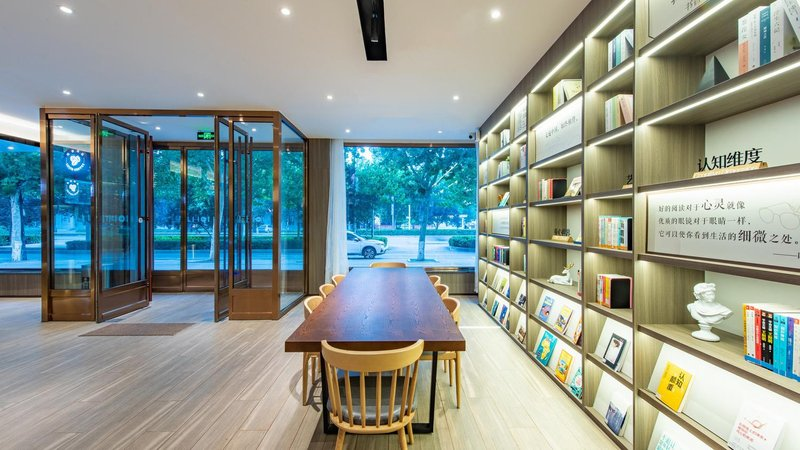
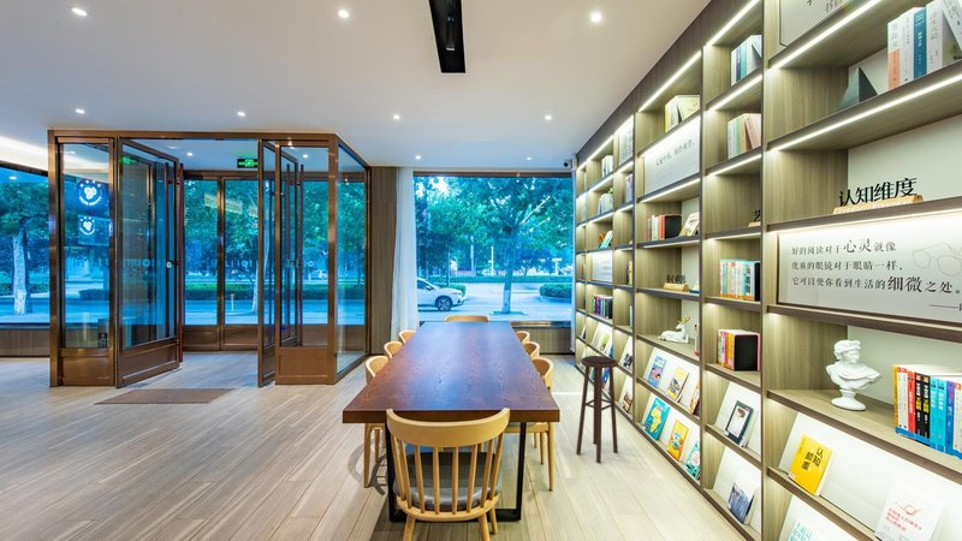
+ stool [575,355,619,464]
